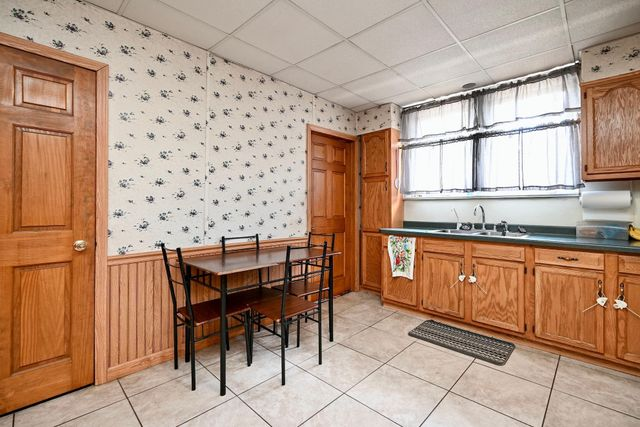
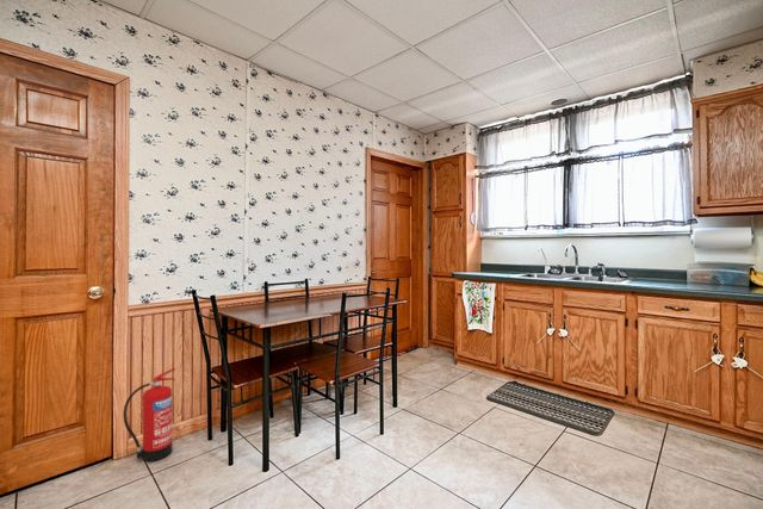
+ fire extinguisher [123,367,176,463]
